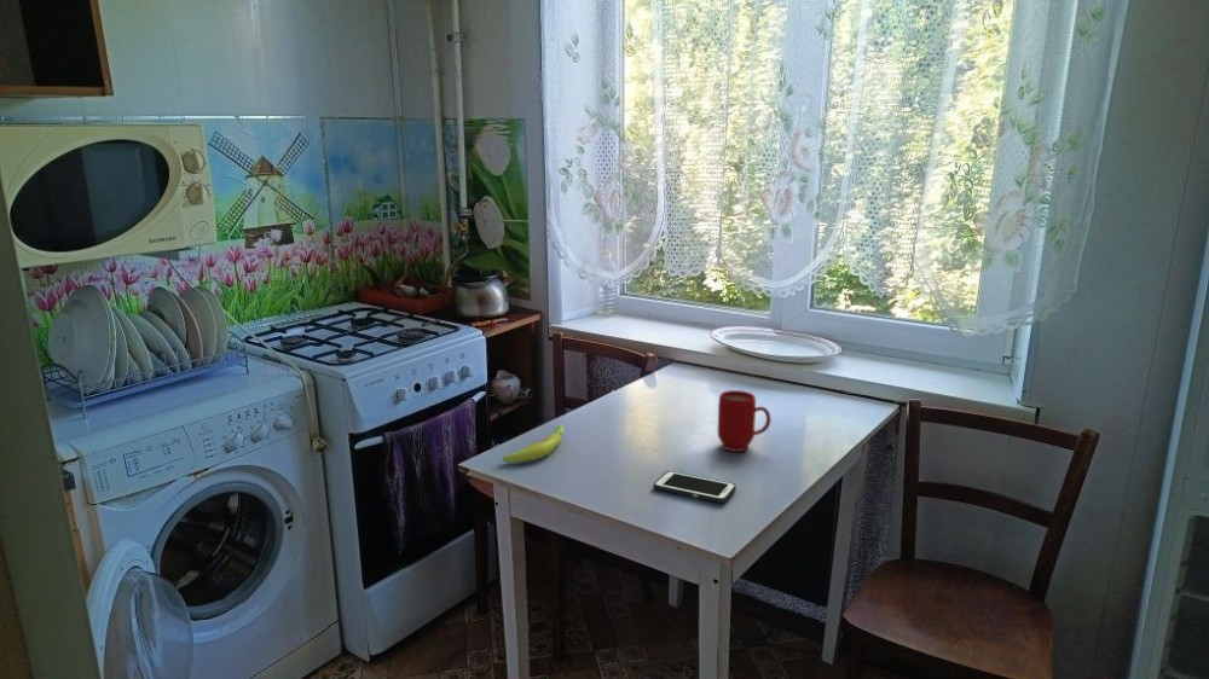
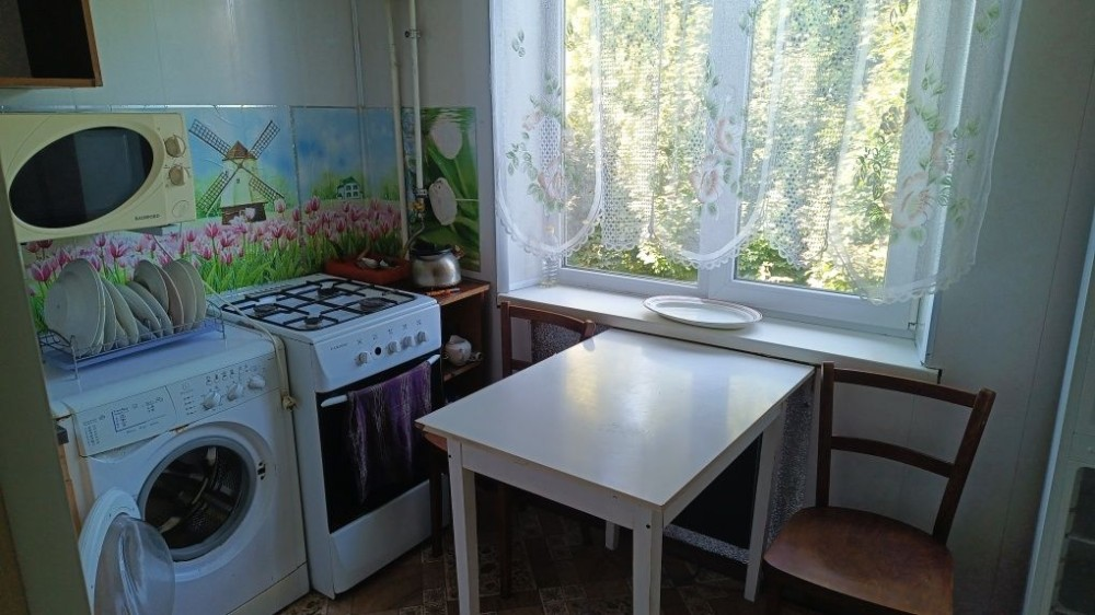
- mug [717,389,773,453]
- cell phone [653,470,737,504]
- banana [502,424,565,464]
